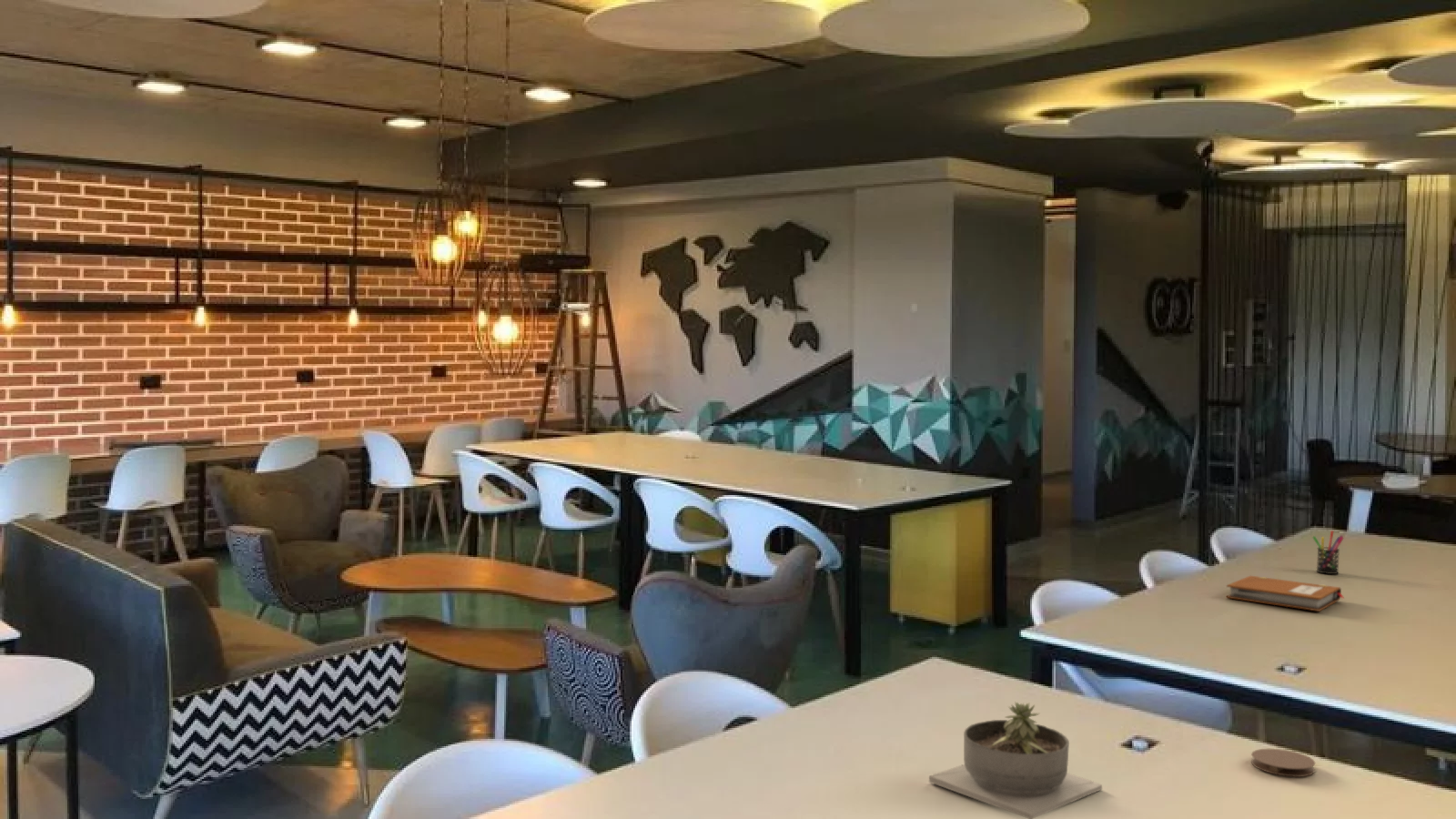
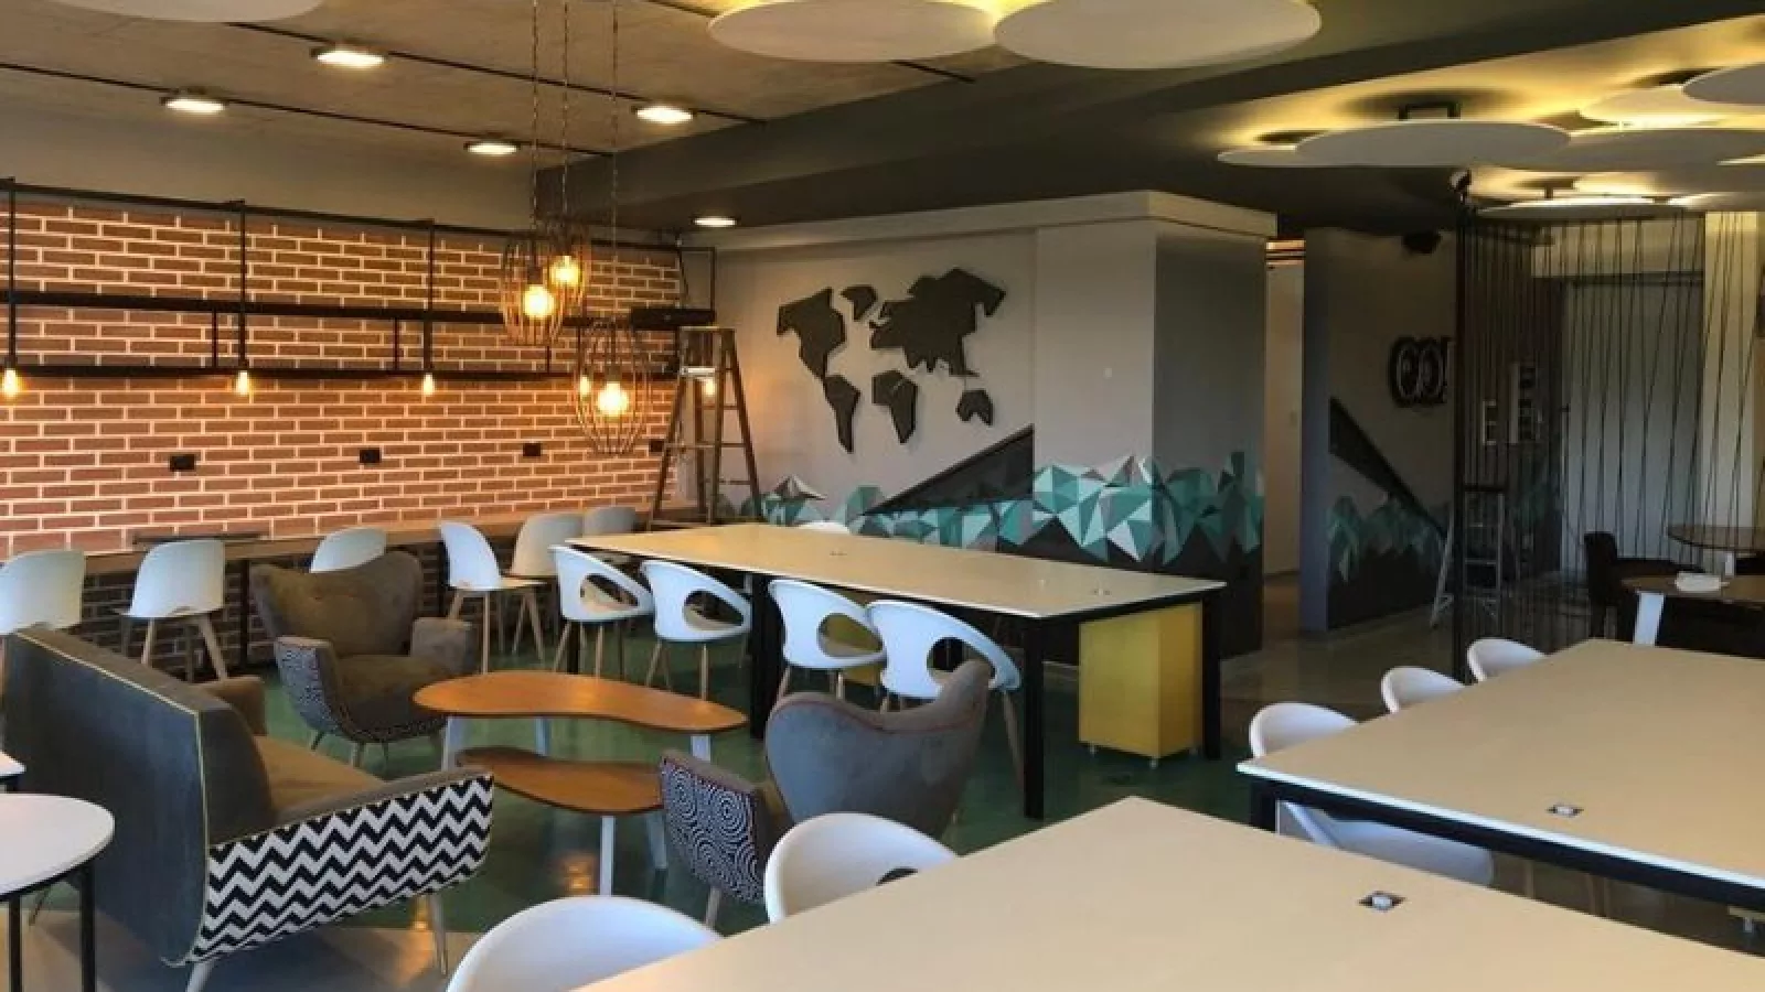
- coaster [1250,748,1316,778]
- succulent planter [928,702,1103,819]
- notebook [1226,575,1344,612]
- pen holder [1311,530,1345,575]
